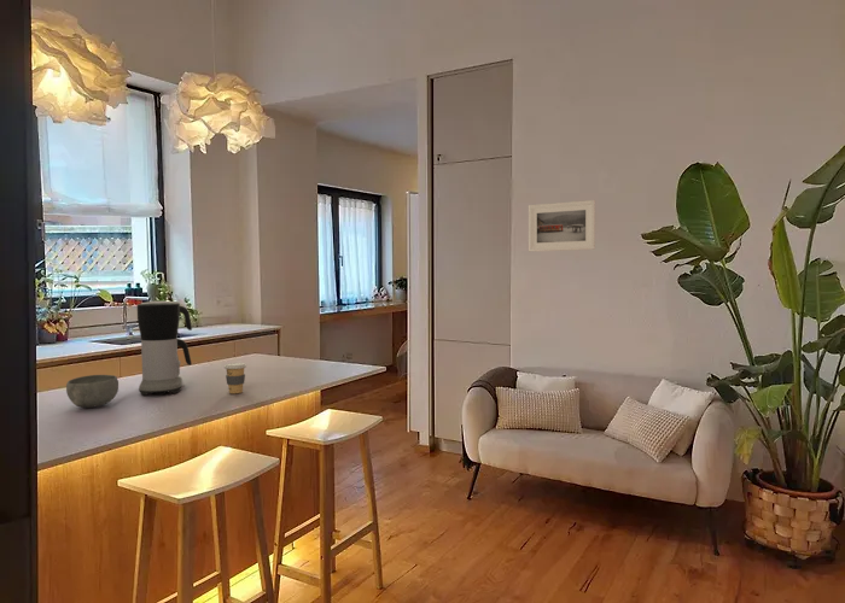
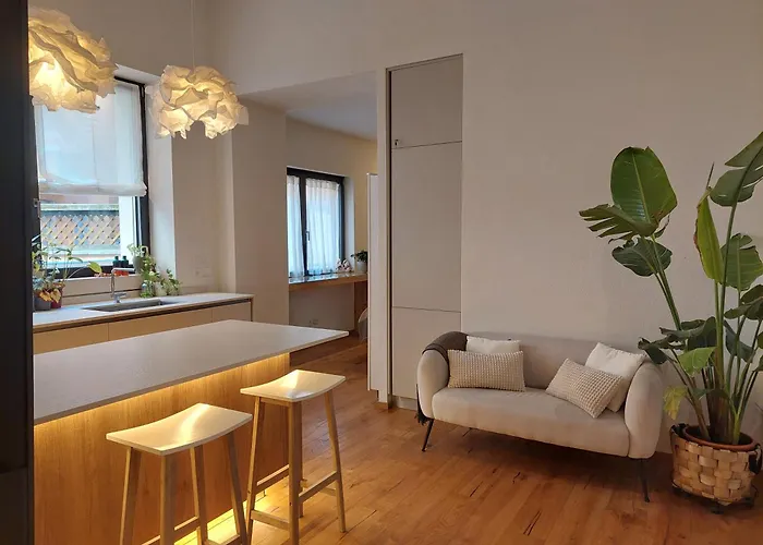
- coffee cup [223,362,247,394]
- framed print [528,199,596,253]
- bowl [65,374,120,409]
- coffee maker [136,300,193,397]
